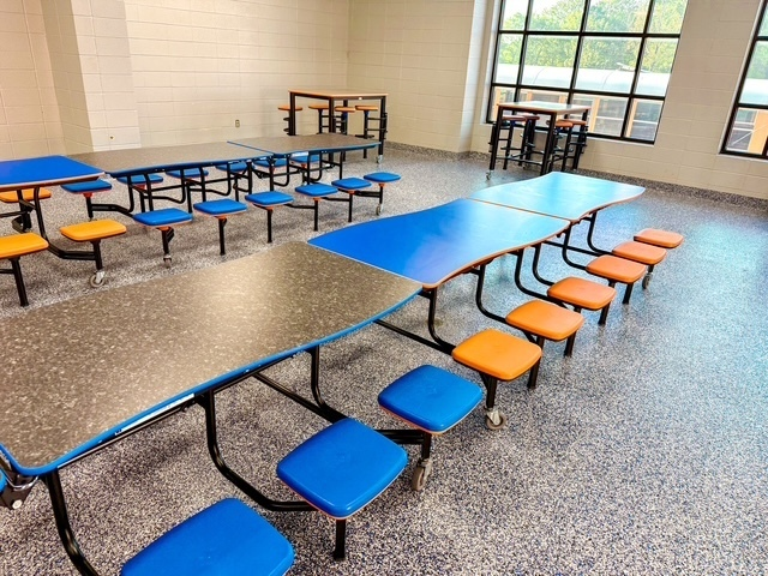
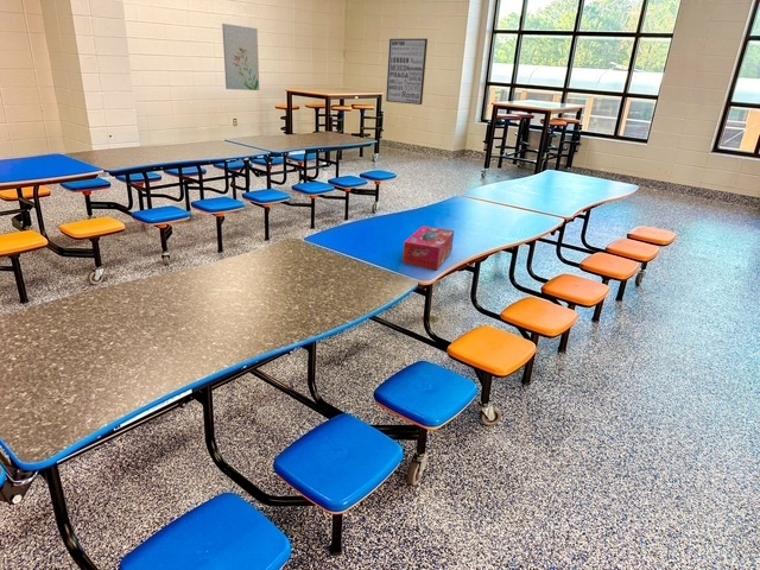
+ wall art [385,38,429,106]
+ tissue box [401,226,455,271]
+ wall art [221,23,260,91]
